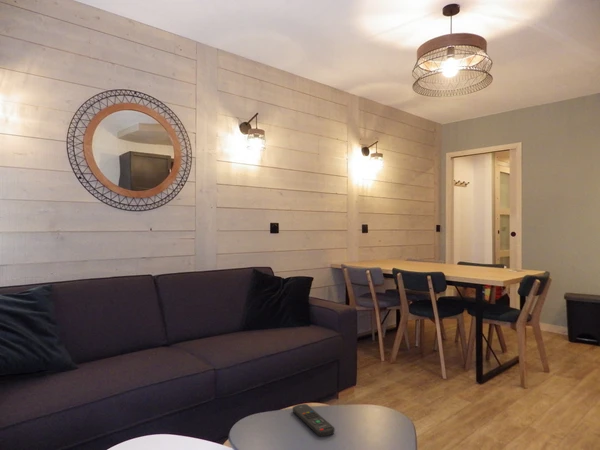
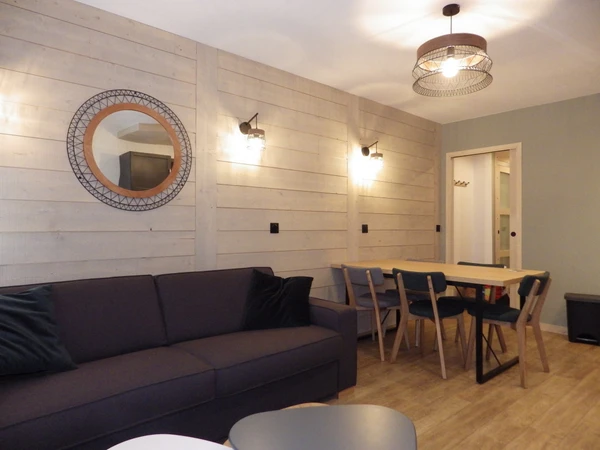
- remote control [292,403,335,437]
